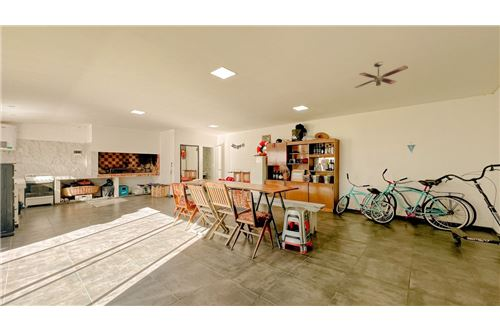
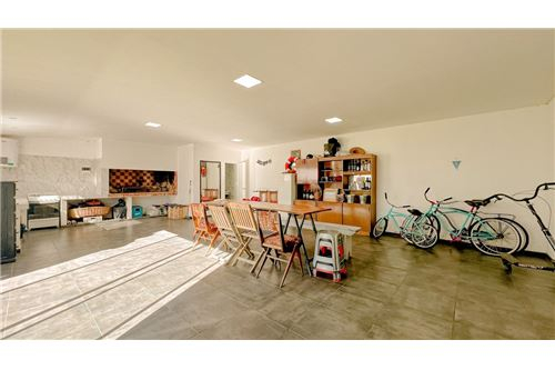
- ceiling fan [354,61,409,89]
